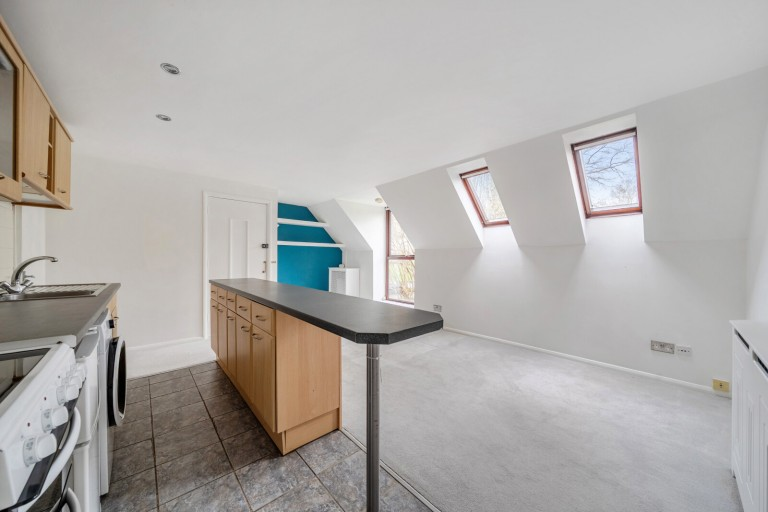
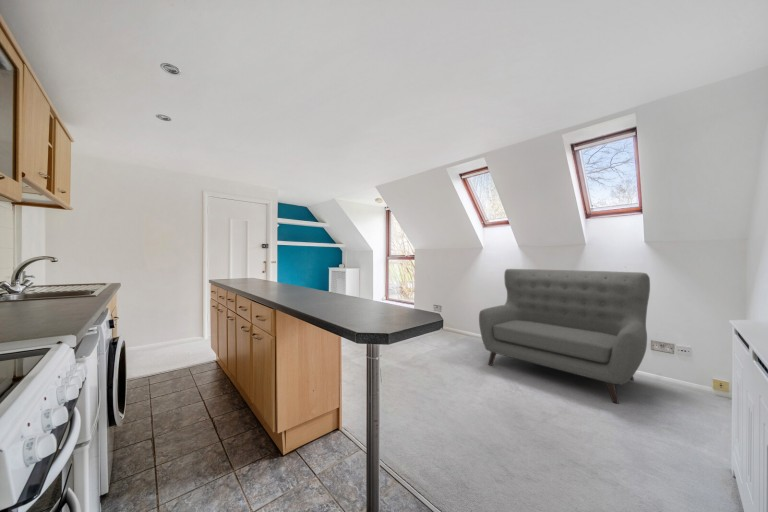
+ sofa [478,268,651,404]
